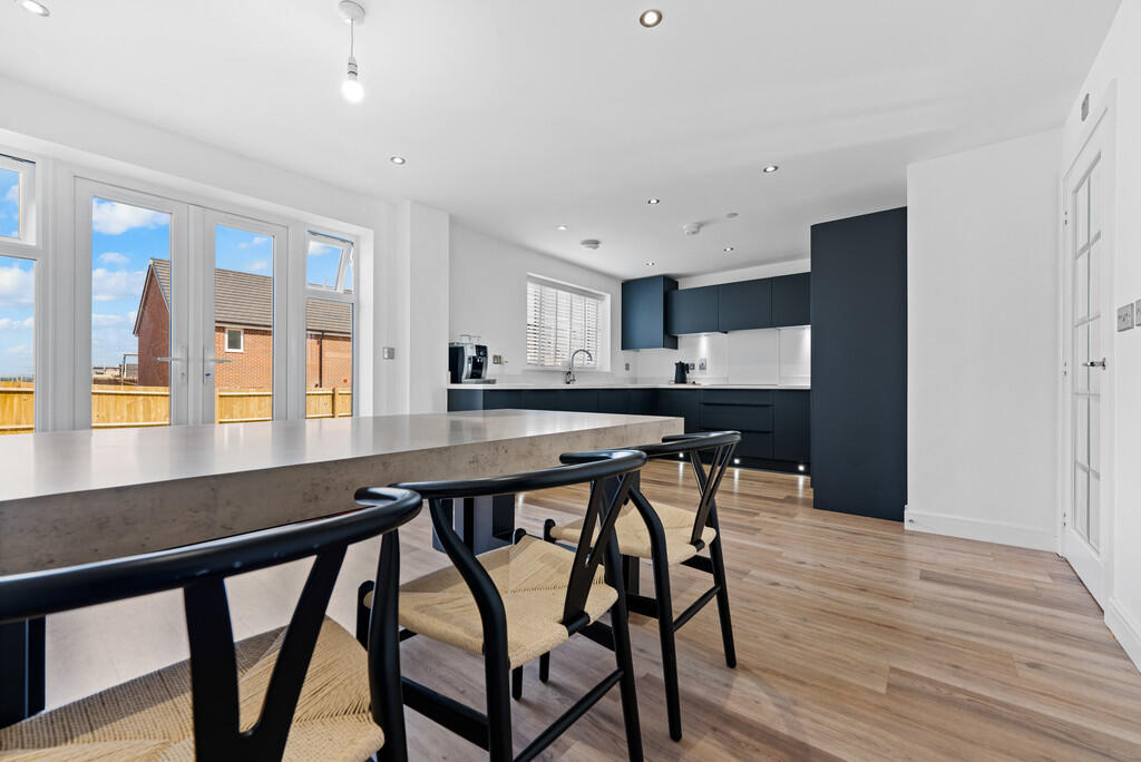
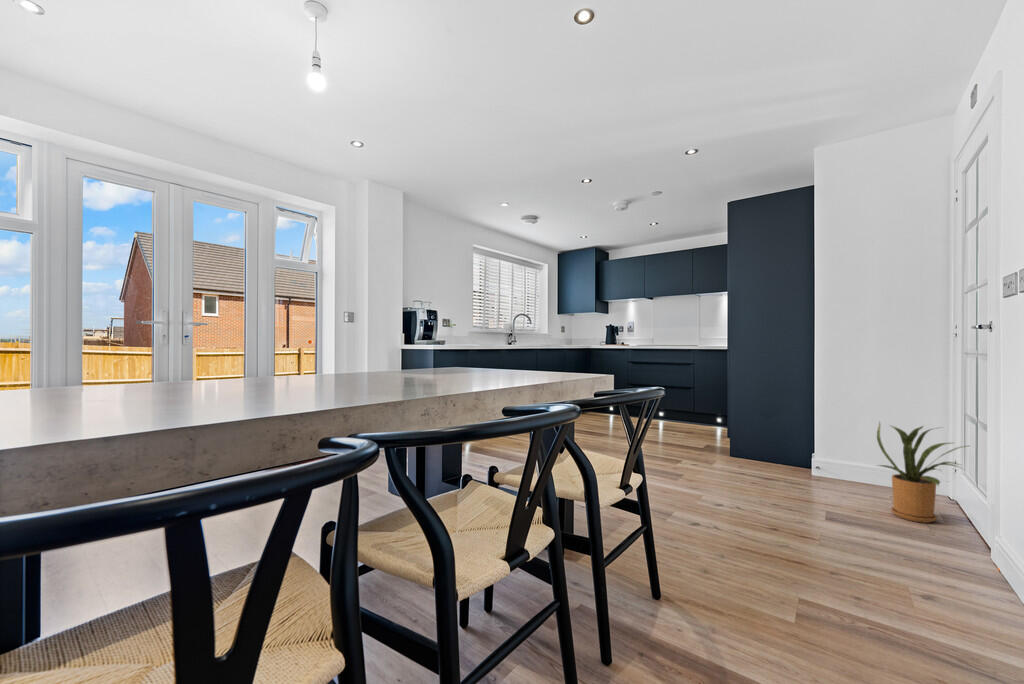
+ house plant [876,420,969,524]
